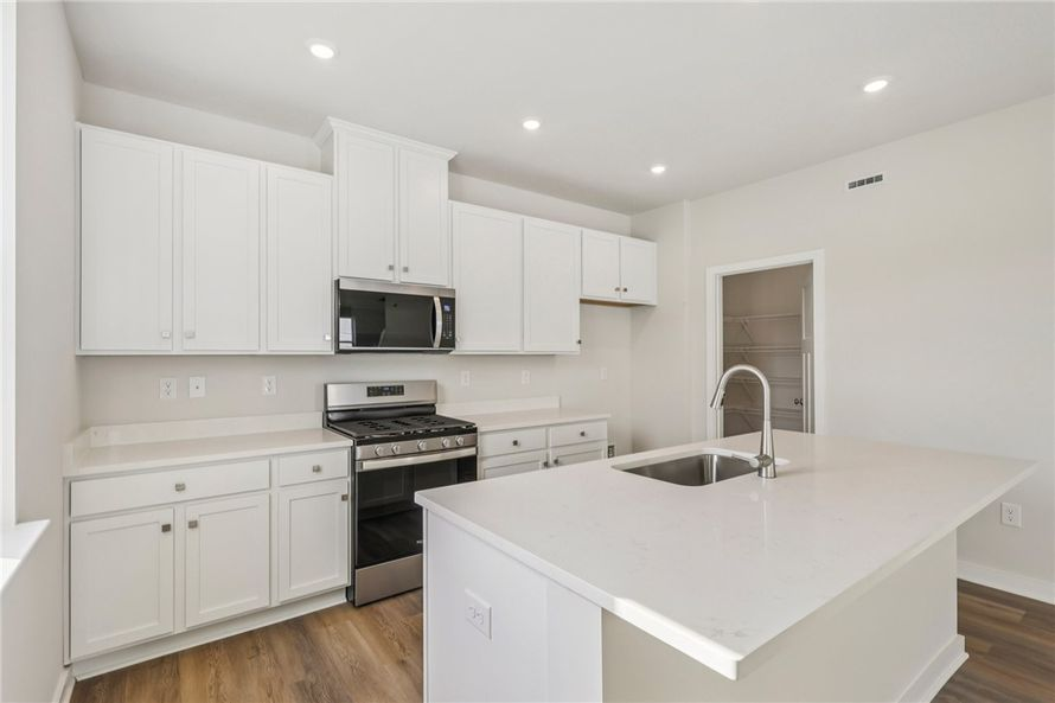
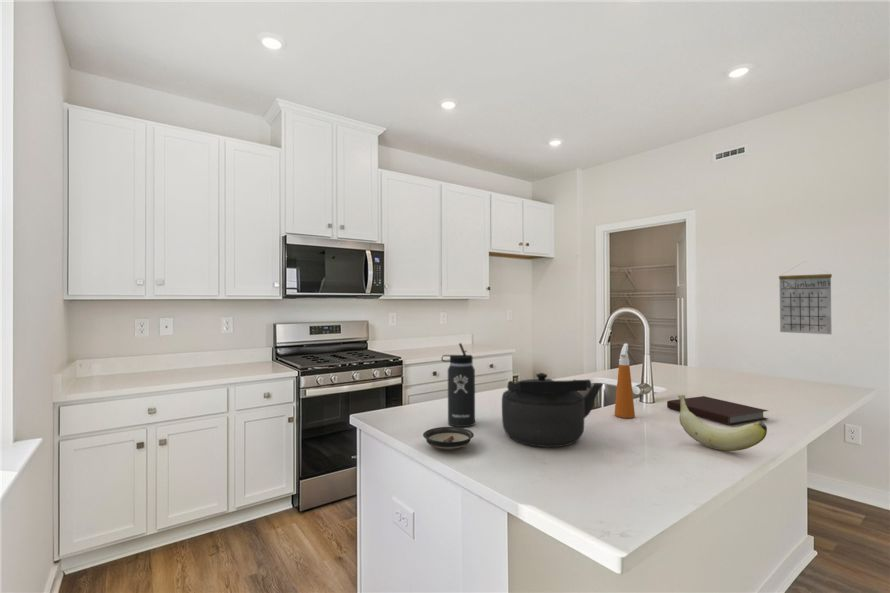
+ thermos bottle [440,342,476,428]
+ calendar [778,260,833,335]
+ saucer [422,426,475,451]
+ notebook [666,395,769,426]
+ banana [677,394,768,452]
+ kettle [501,372,604,448]
+ spray bottle [614,342,636,419]
